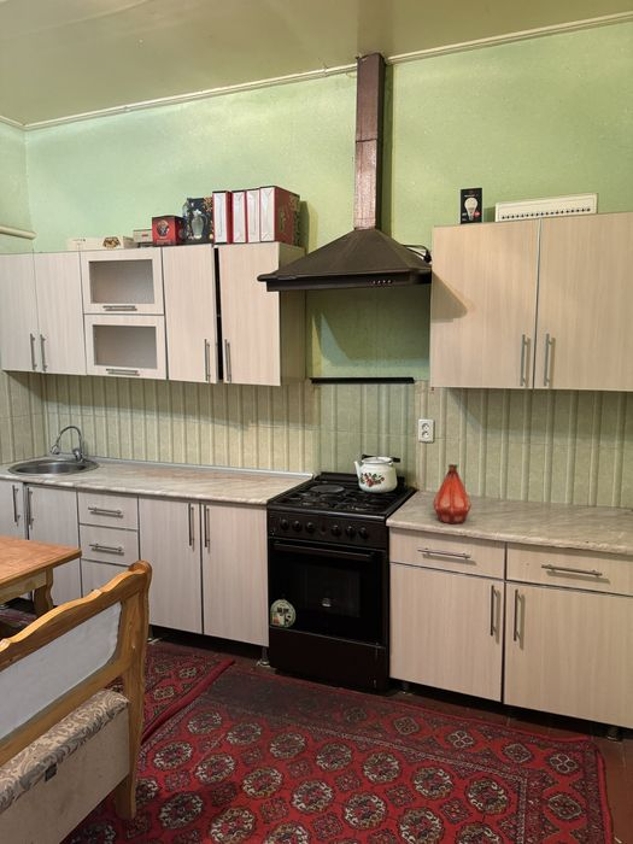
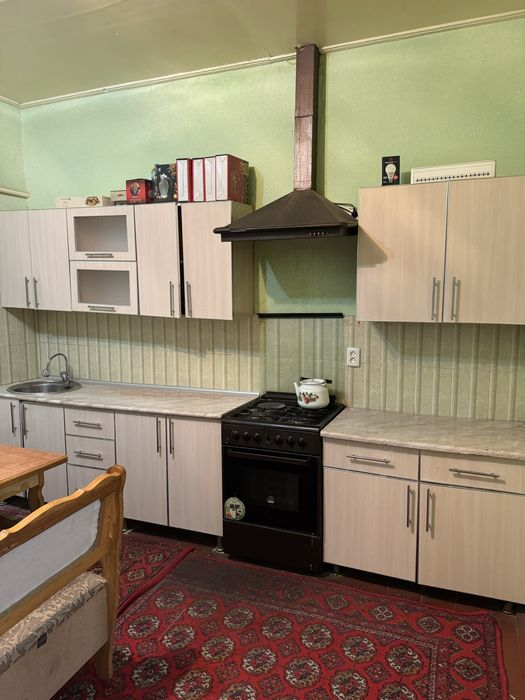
- bottle [432,463,473,524]
